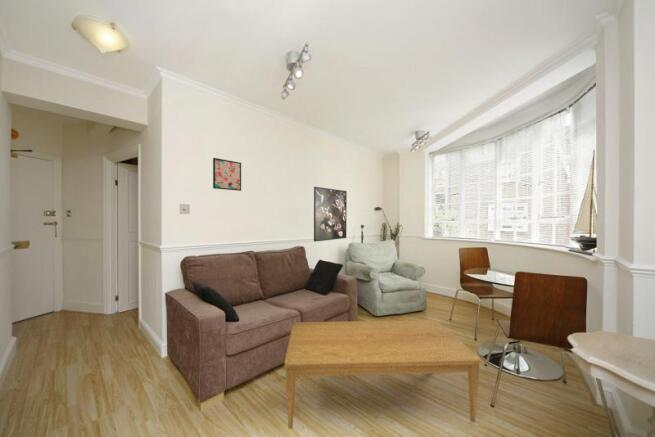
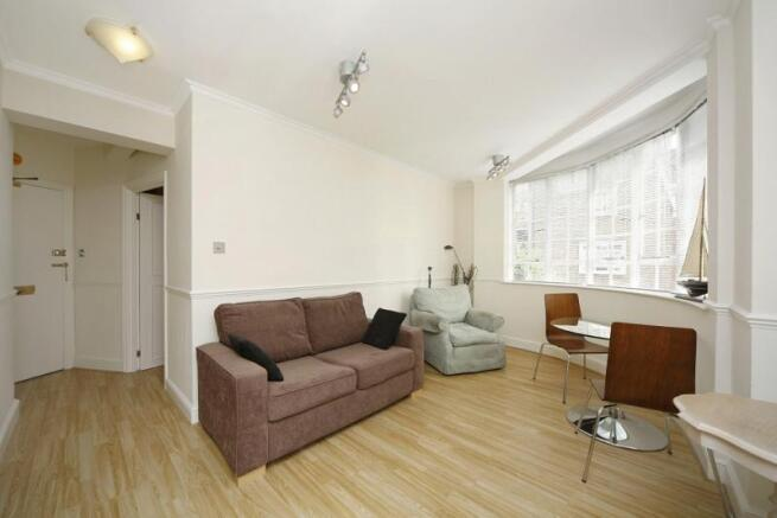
- coffee table [284,319,481,430]
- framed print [313,186,348,243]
- wall art [212,157,242,192]
